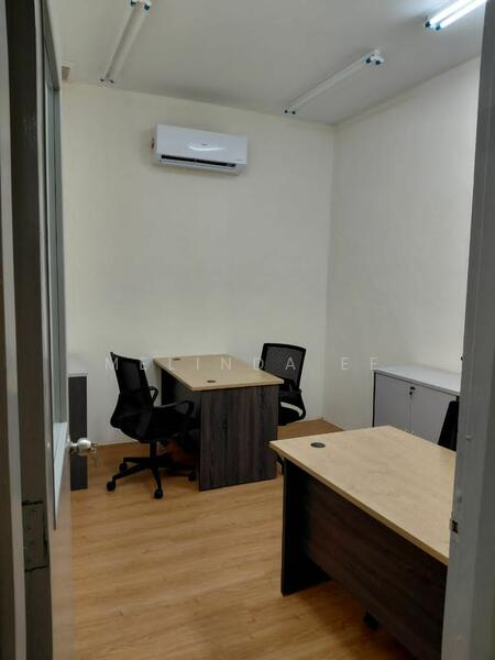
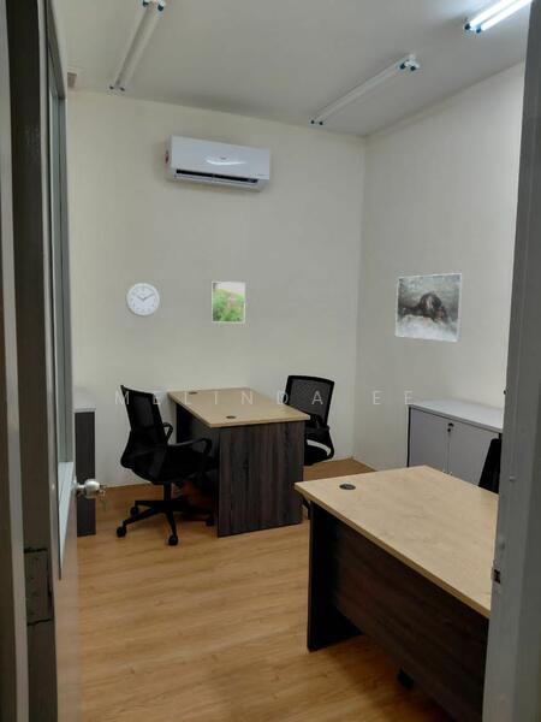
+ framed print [209,280,246,324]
+ wall clock [125,282,161,318]
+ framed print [394,272,465,343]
